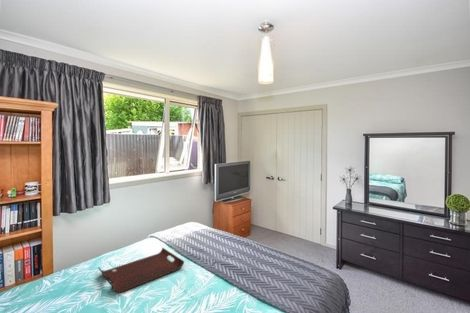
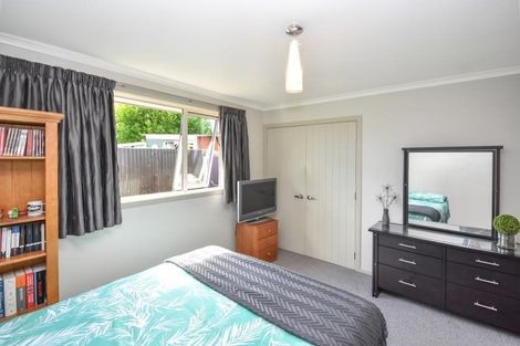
- serving tray [98,247,185,294]
